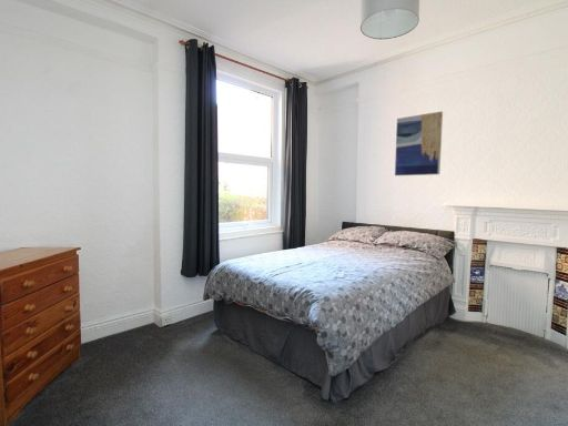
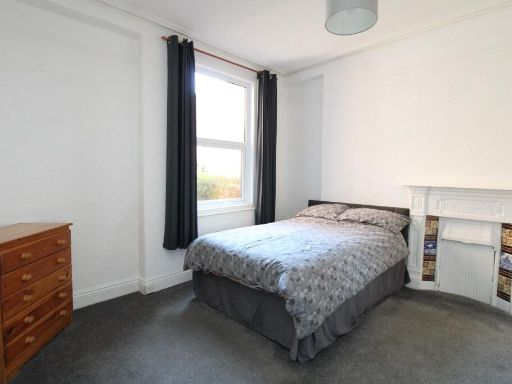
- wall art [394,110,444,176]
